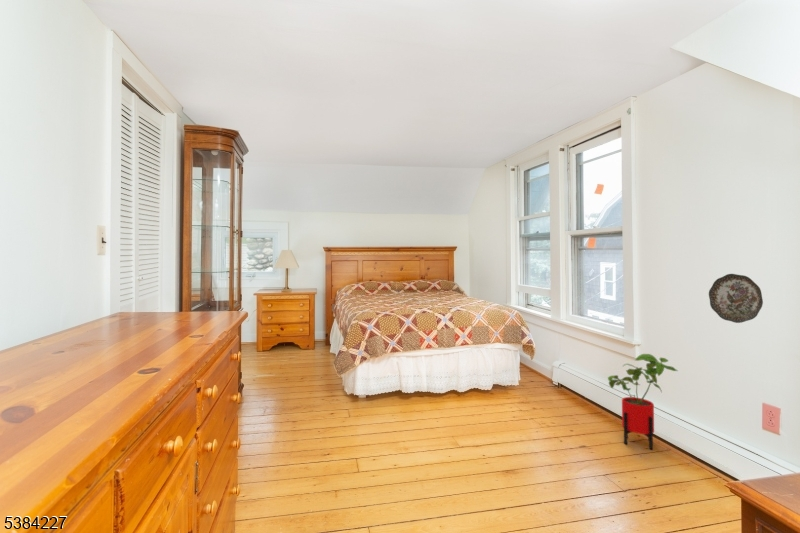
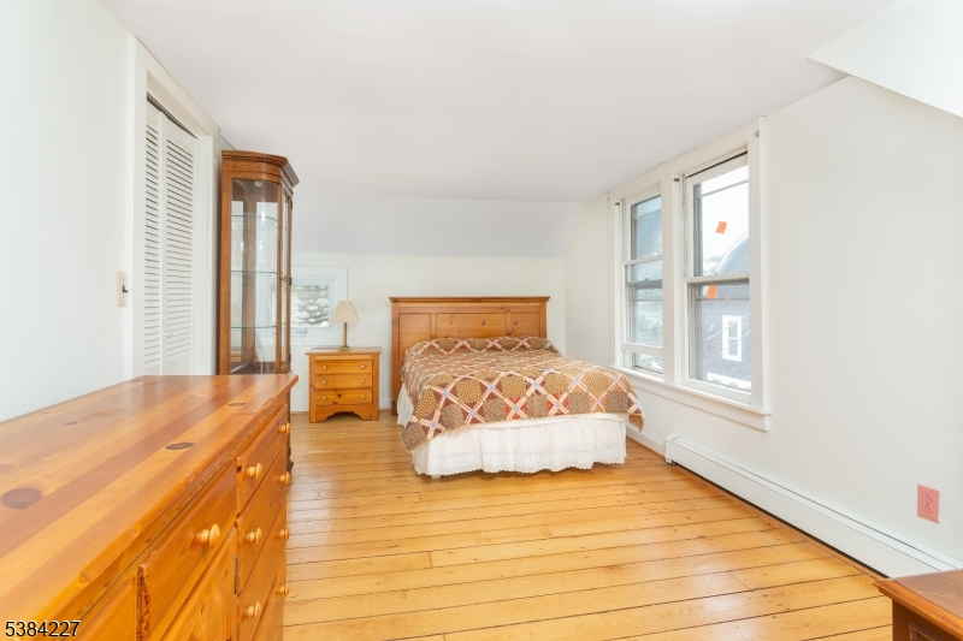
- decorative plate [708,273,764,324]
- house plant [607,353,679,451]
